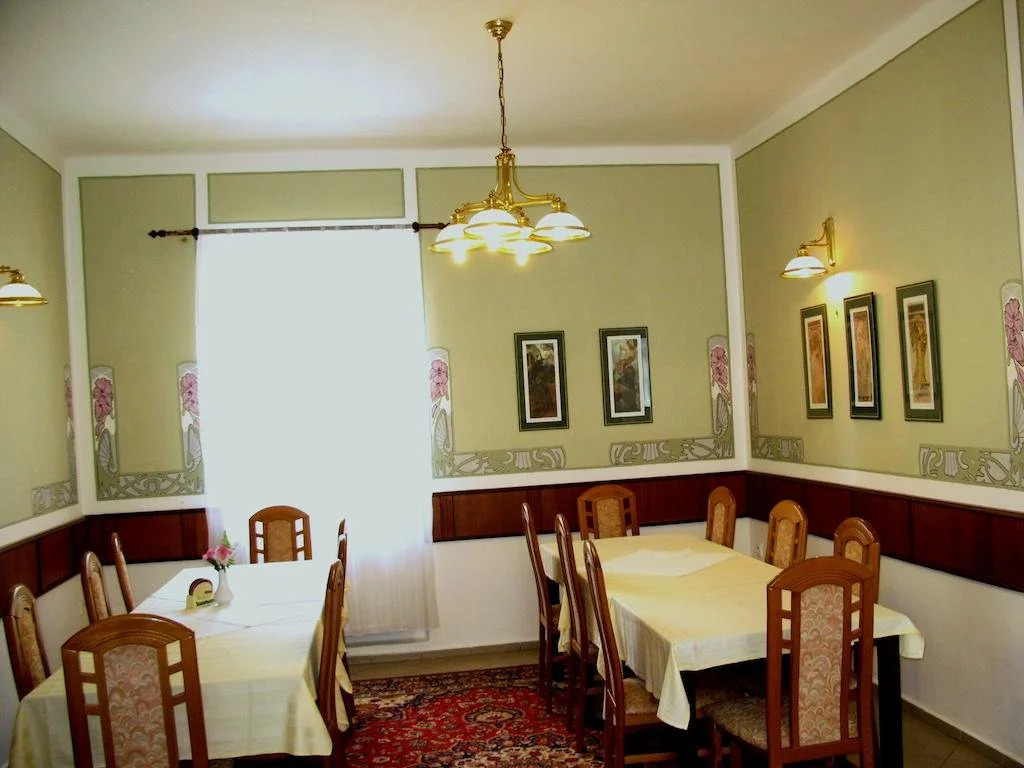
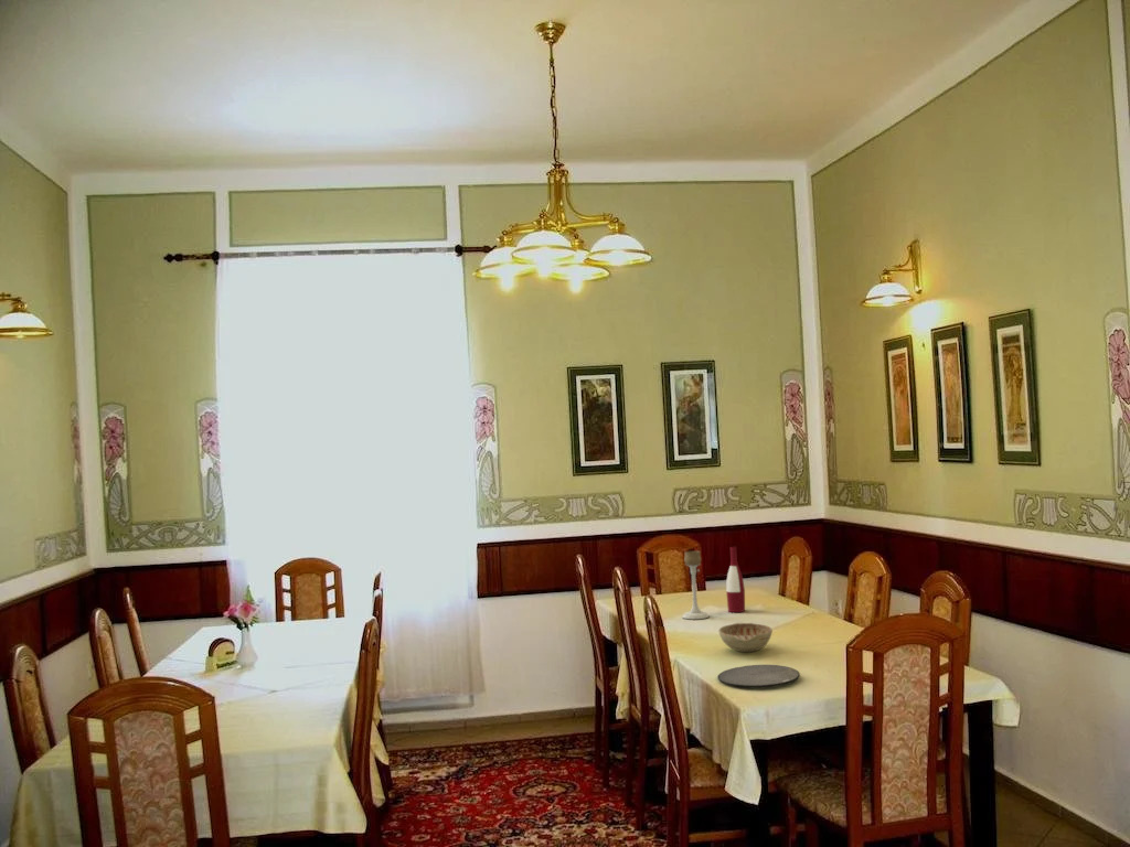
+ alcohol [725,546,746,613]
+ plate [716,664,801,689]
+ candle holder [681,549,711,620]
+ decorative bowl [717,622,774,653]
